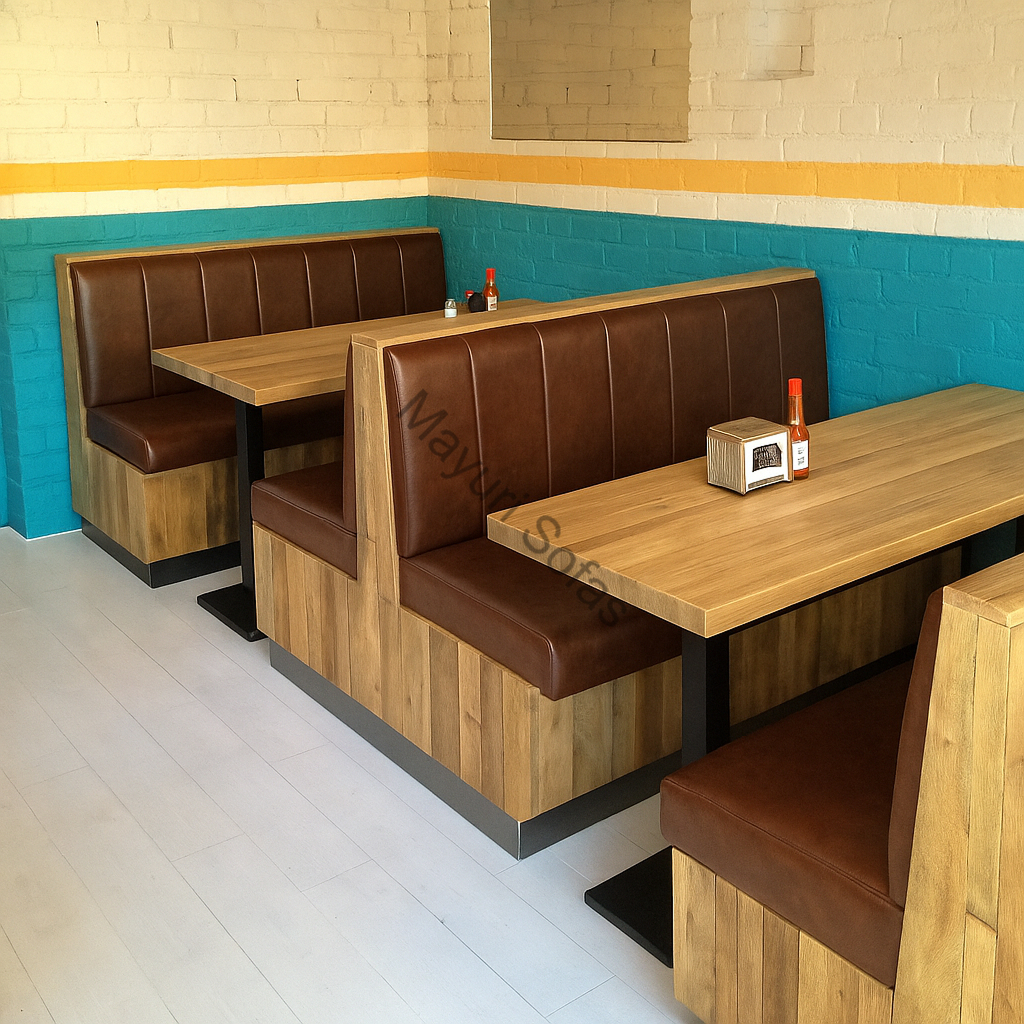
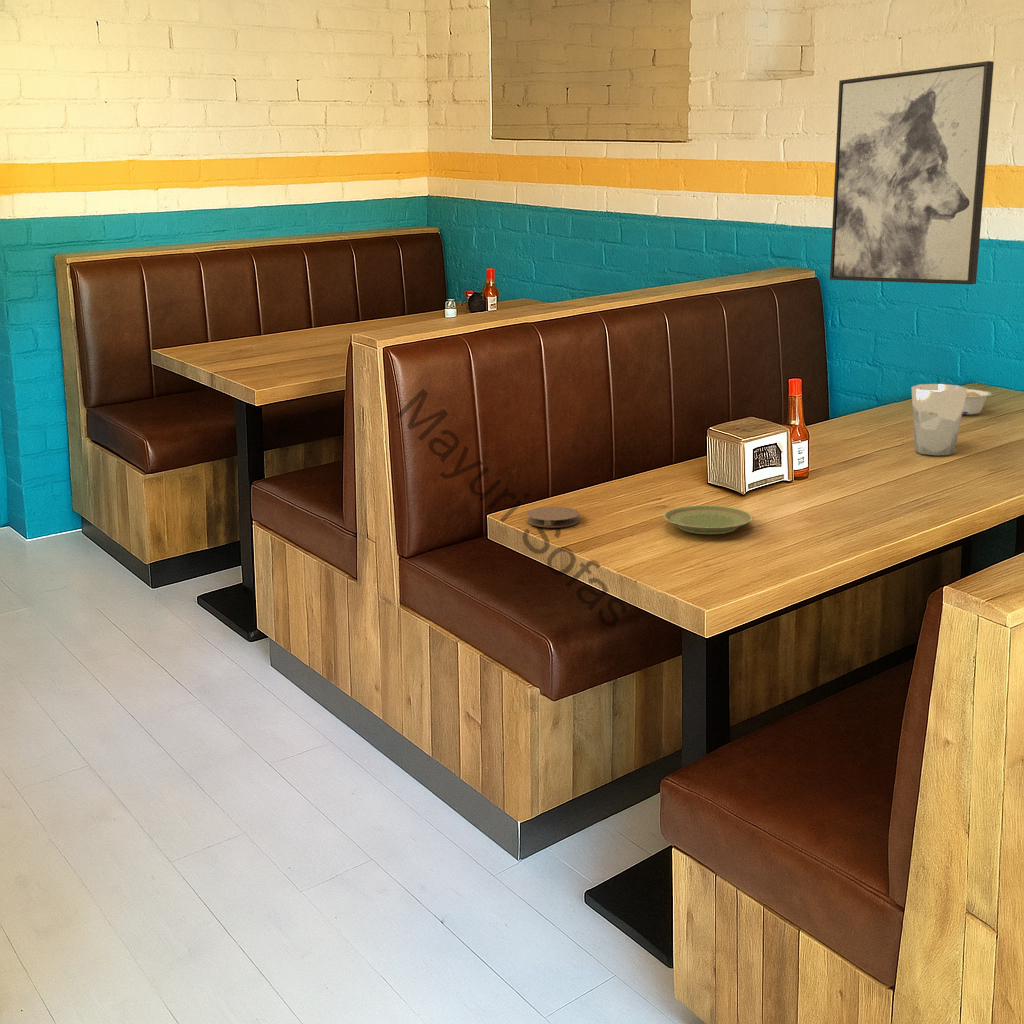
+ legume [939,382,992,415]
+ coaster [526,506,581,528]
+ drinking glass [911,383,968,456]
+ wall art [829,60,995,286]
+ plate [663,504,753,535]
